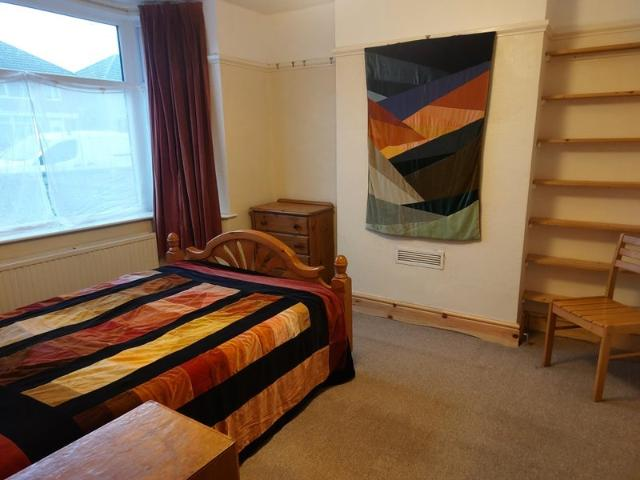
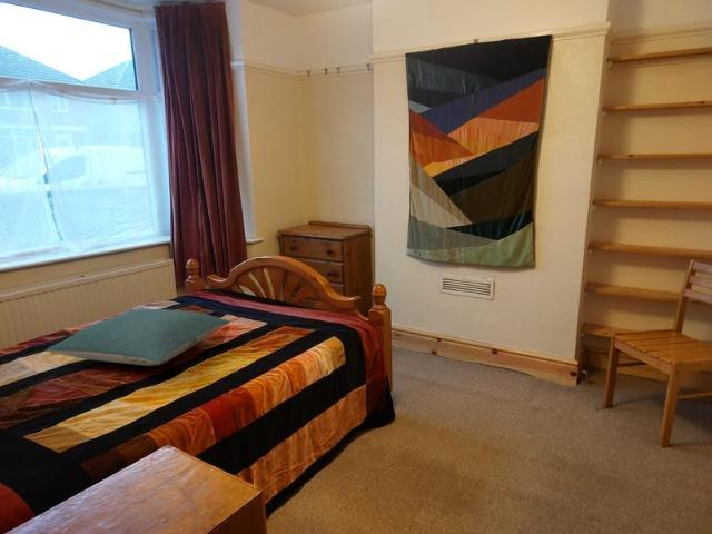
+ pillow [46,307,231,367]
